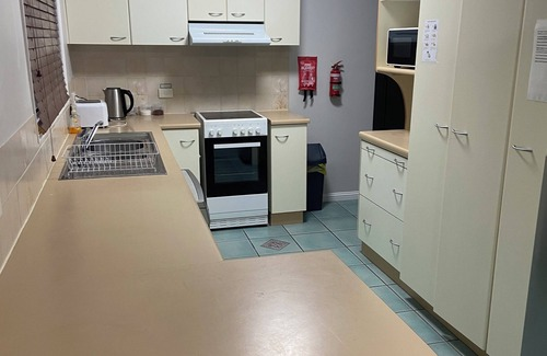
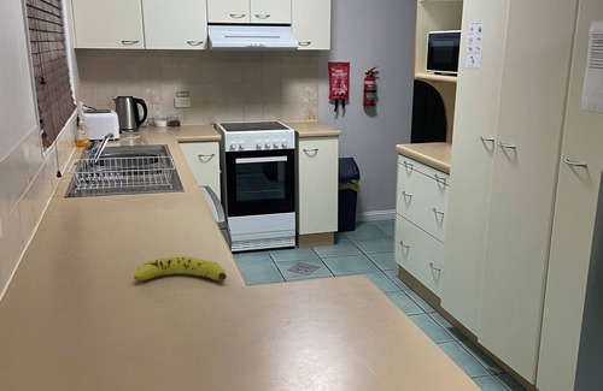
+ fruit [133,256,227,282]
